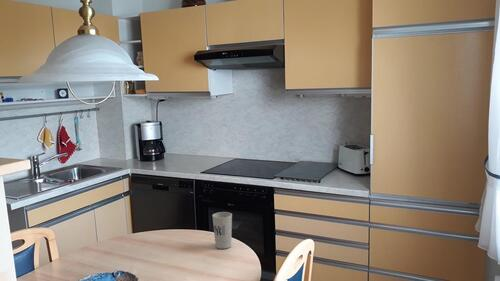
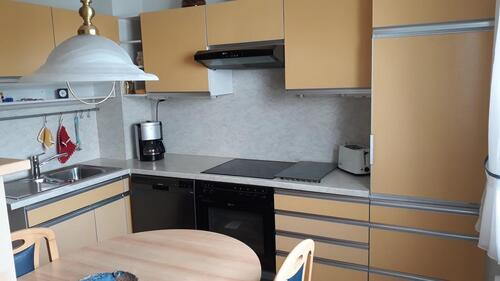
- cup [211,211,233,250]
